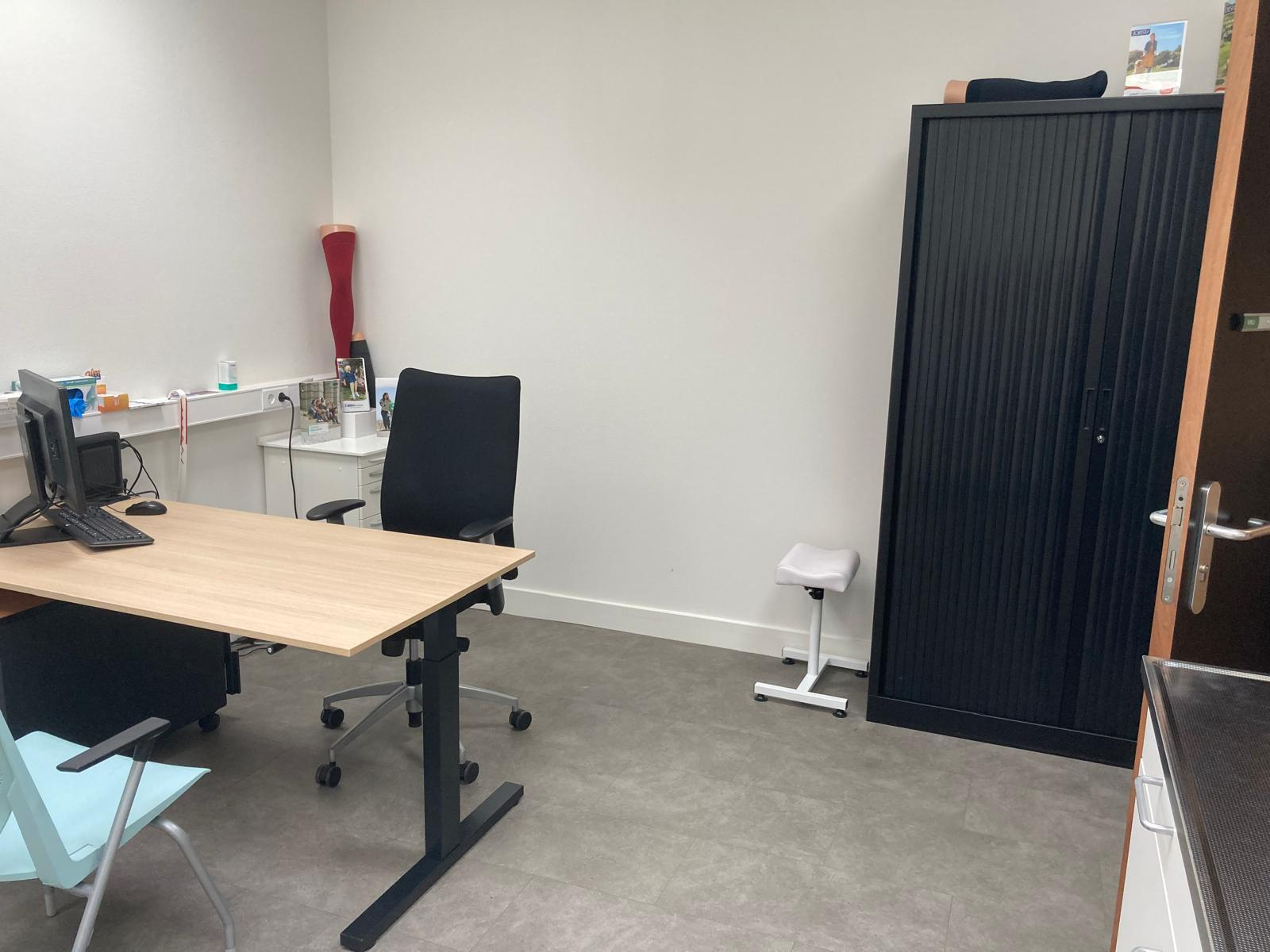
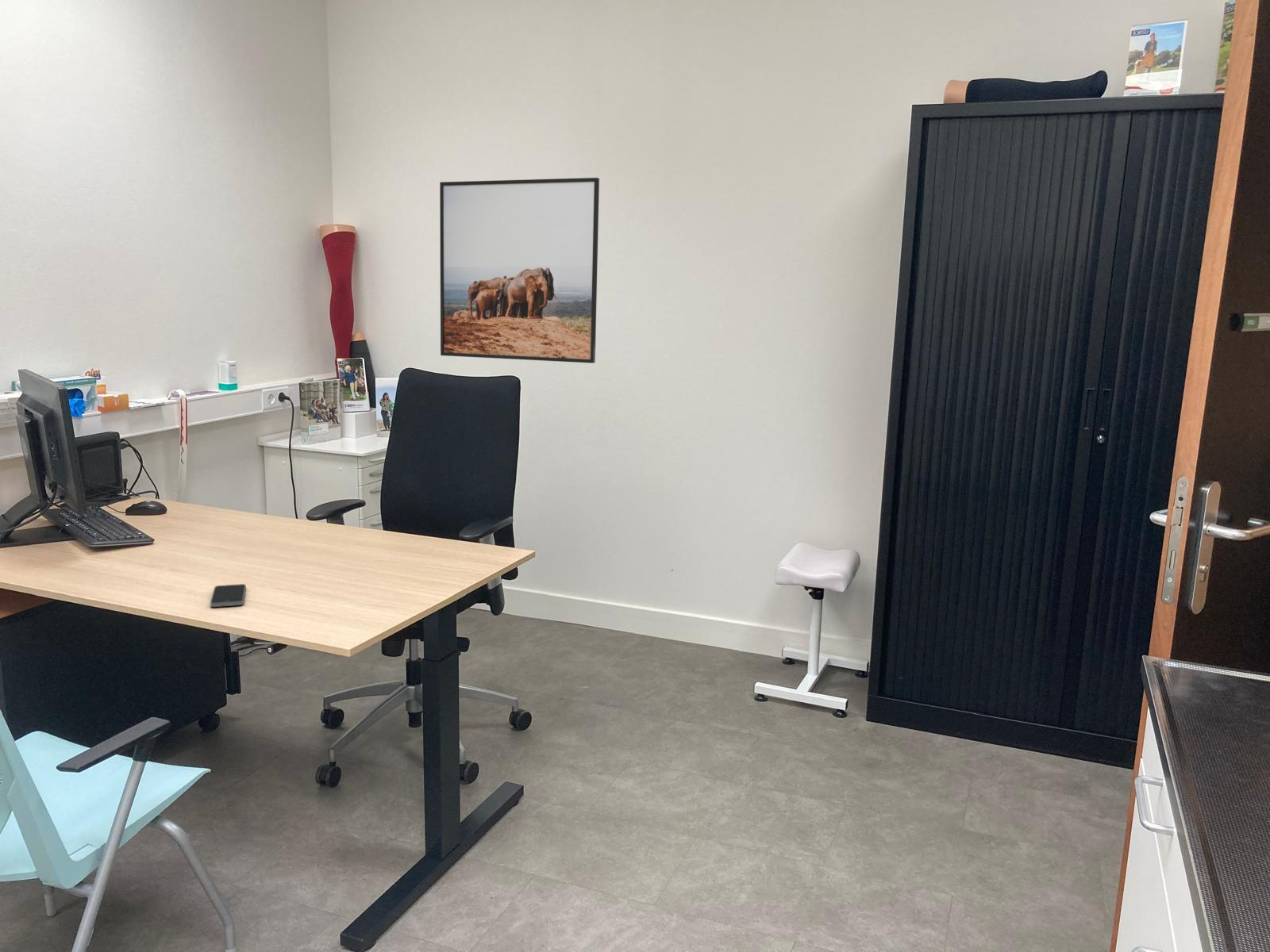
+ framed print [439,177,600,364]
+ smartphone [210,583,247,608]
